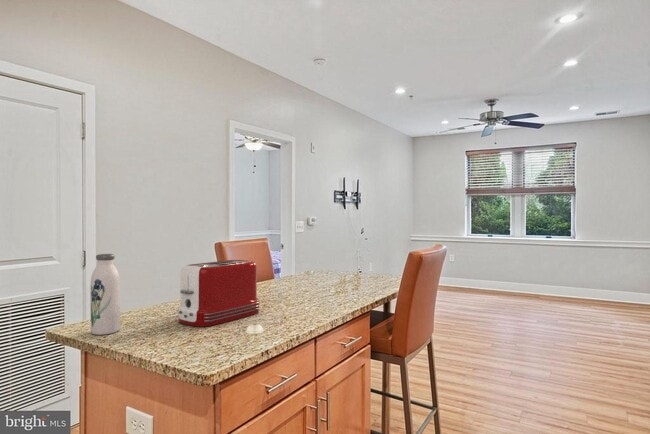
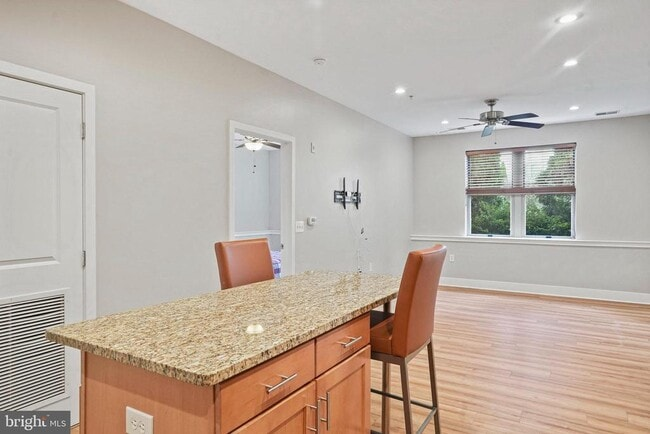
- toaster [177,259,260,327]
- water bottle [90,253,121,336]
